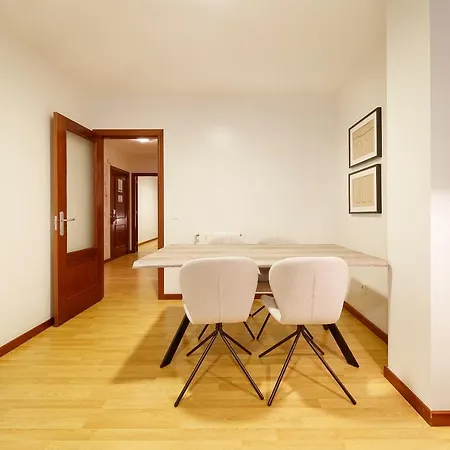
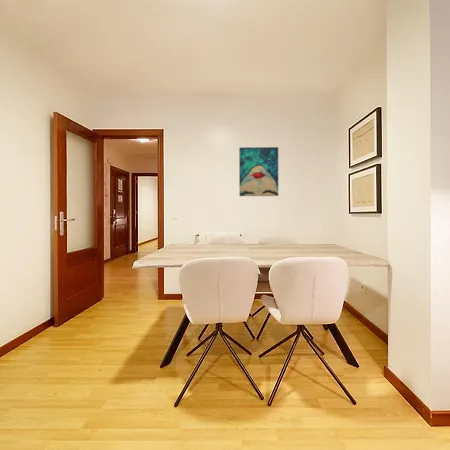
+ wall art [238,146,279,197]
